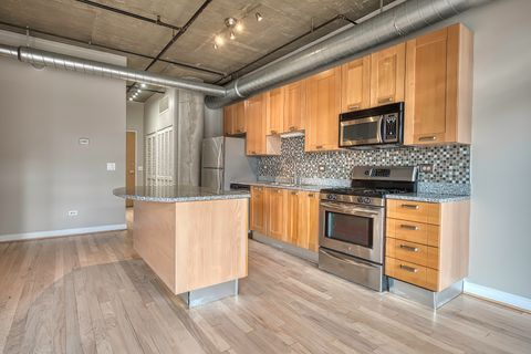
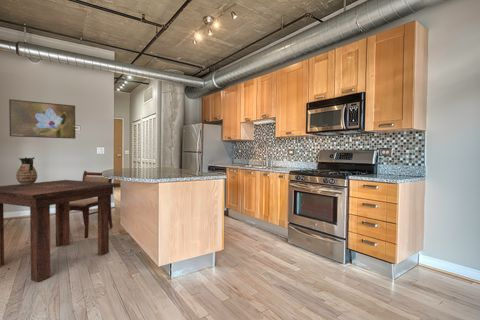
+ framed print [8,98,76,140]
+ ceramic jug [15,156,38,185]
+ dining table [0,179,121,283]
+ dining chair [69,170,114,239]
